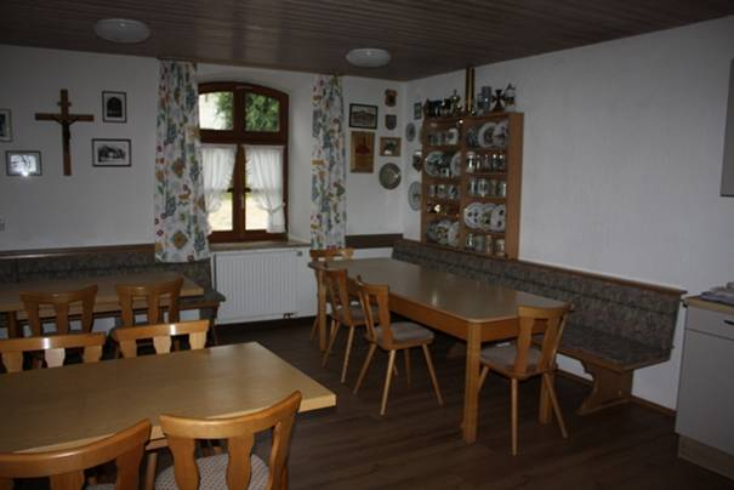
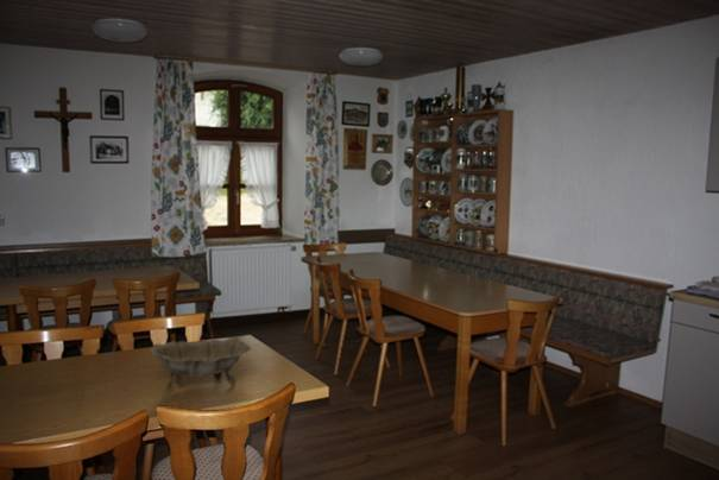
+ decorative bowl [149,337,252,387]
